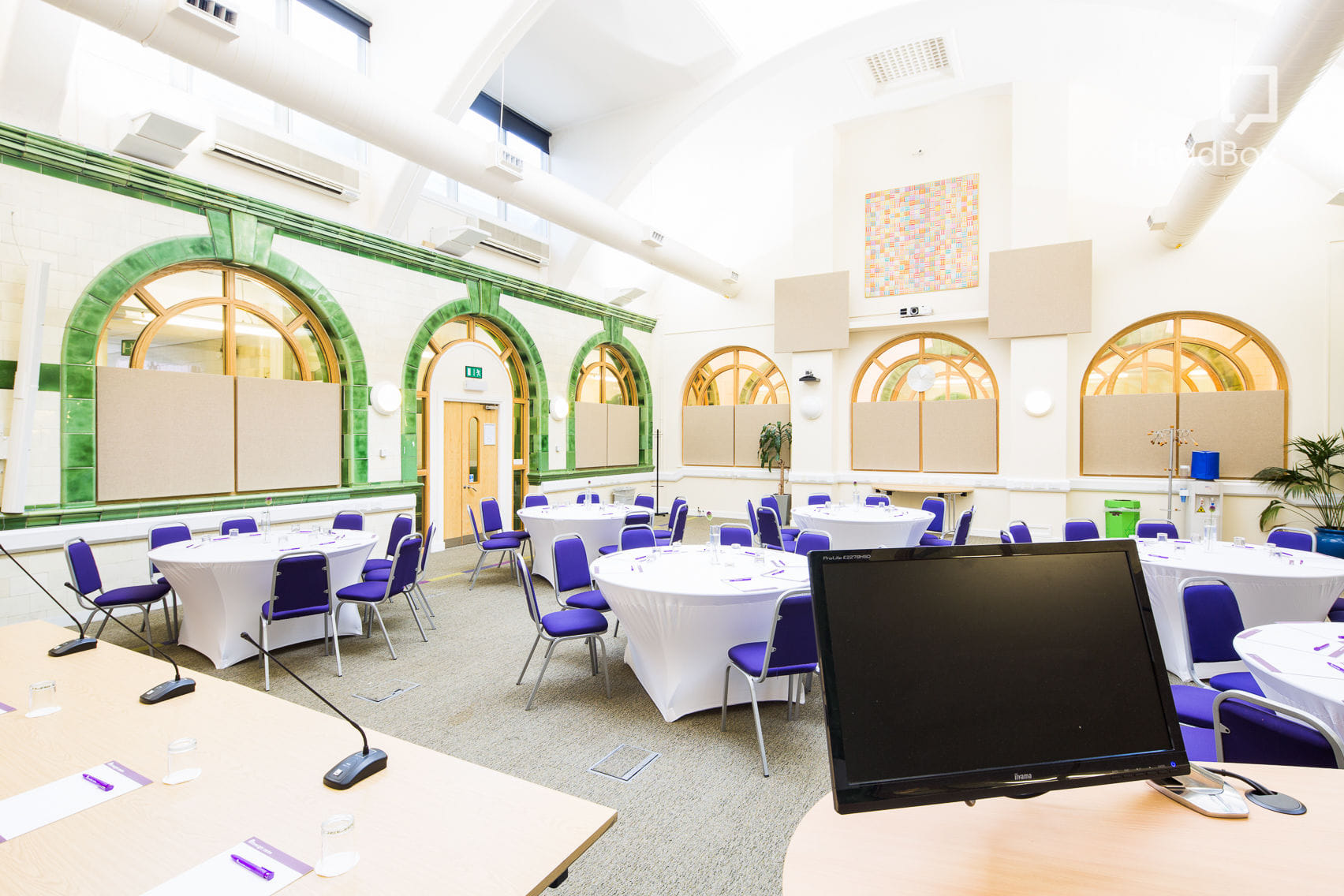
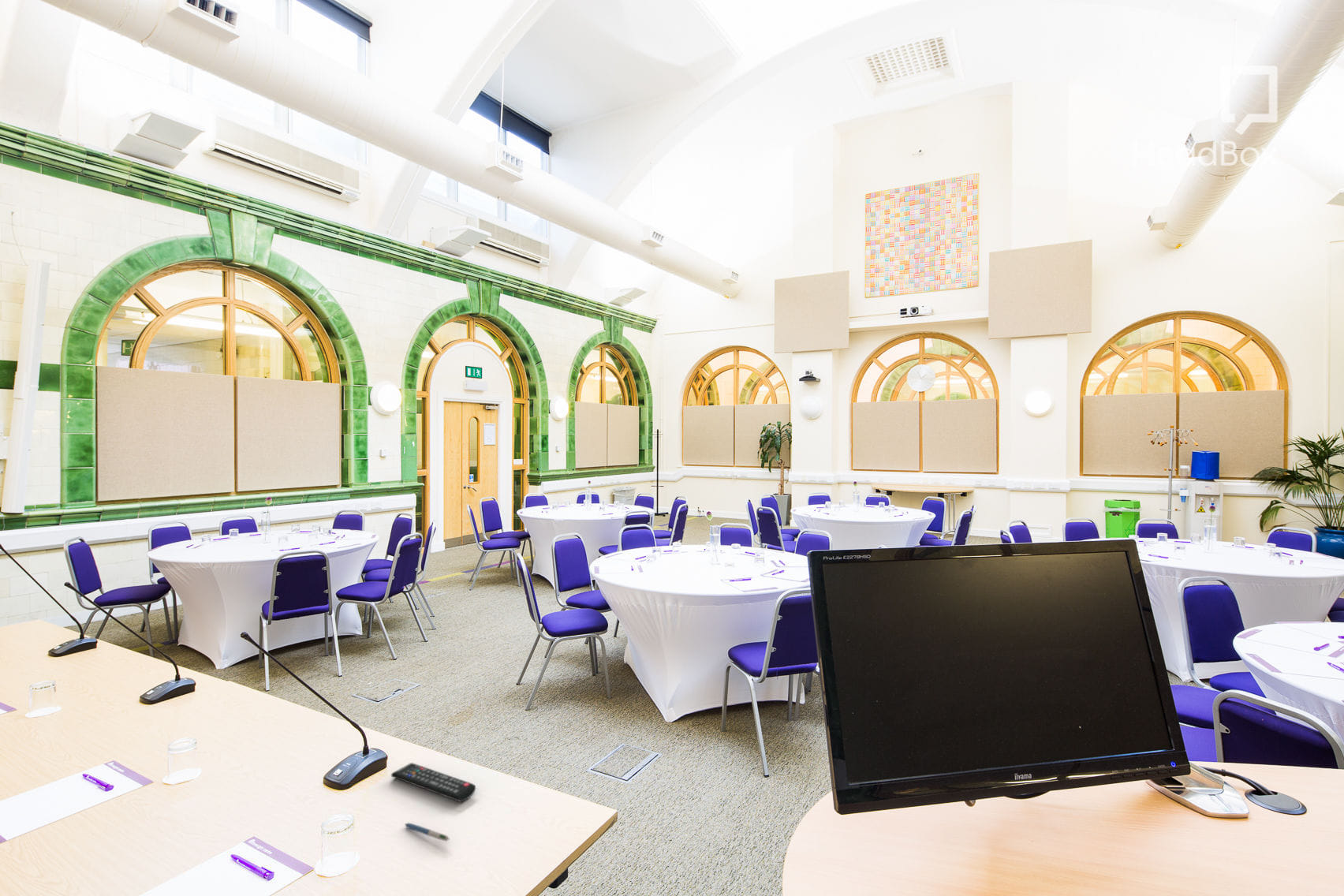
+ pen [404,822,450,842]
+ remote control [390,762,476,803]
